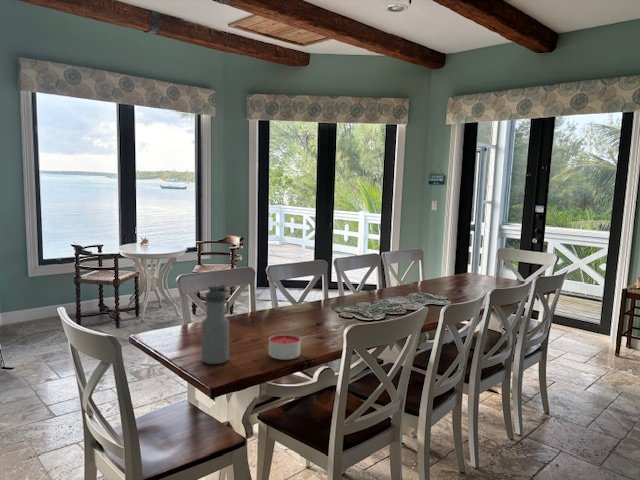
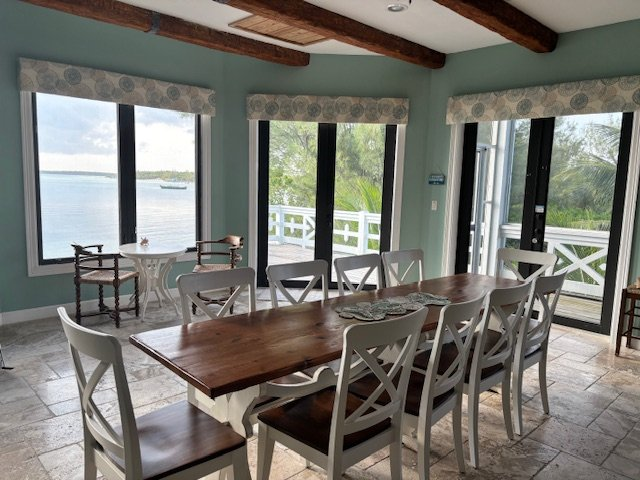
- candle [268,333,302,361]
- water bottle [201,283,230,365]
